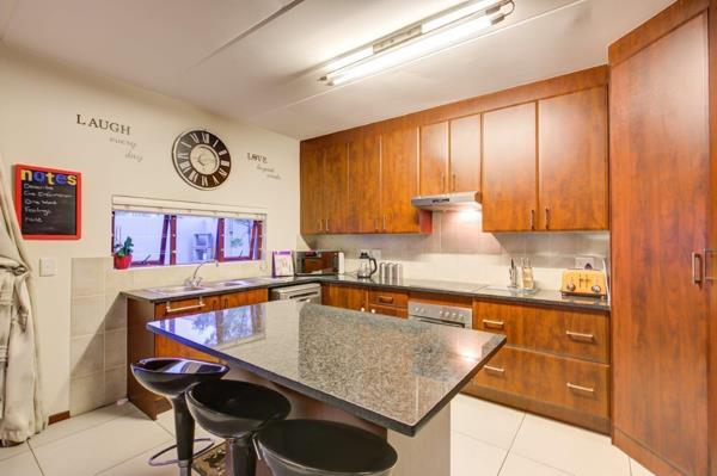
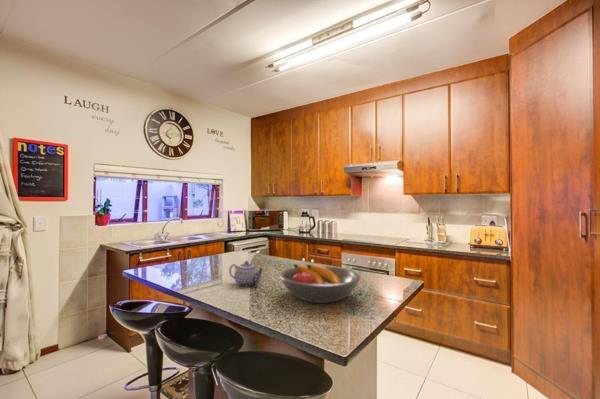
+ fruit bowl [279,263,361,304]
+ teapot [228,260,265,288]
